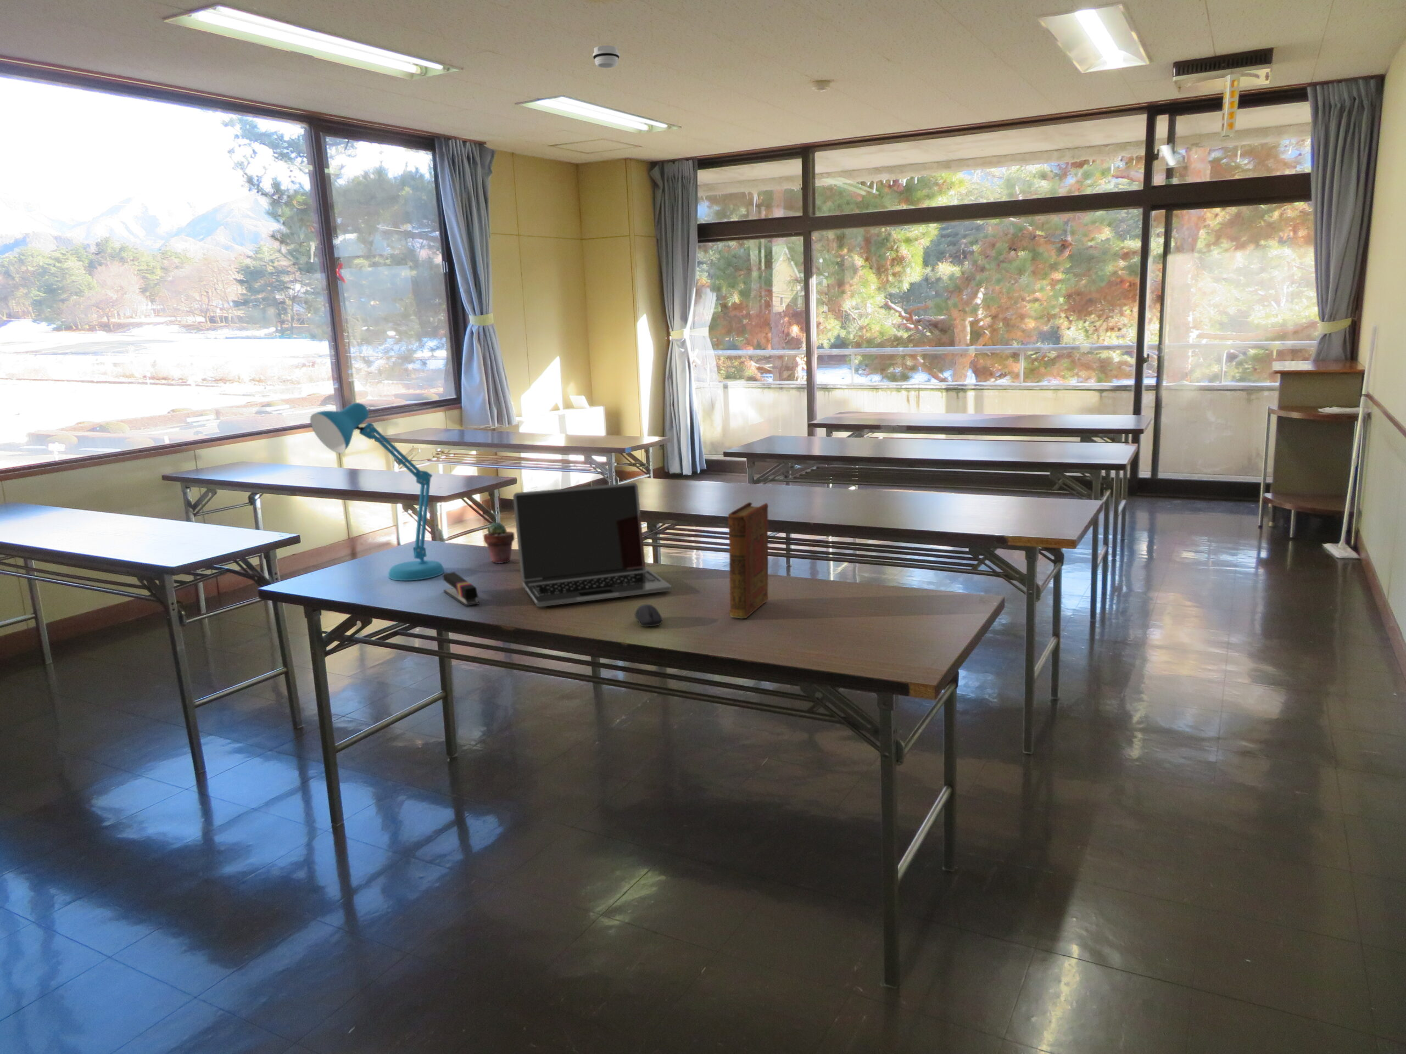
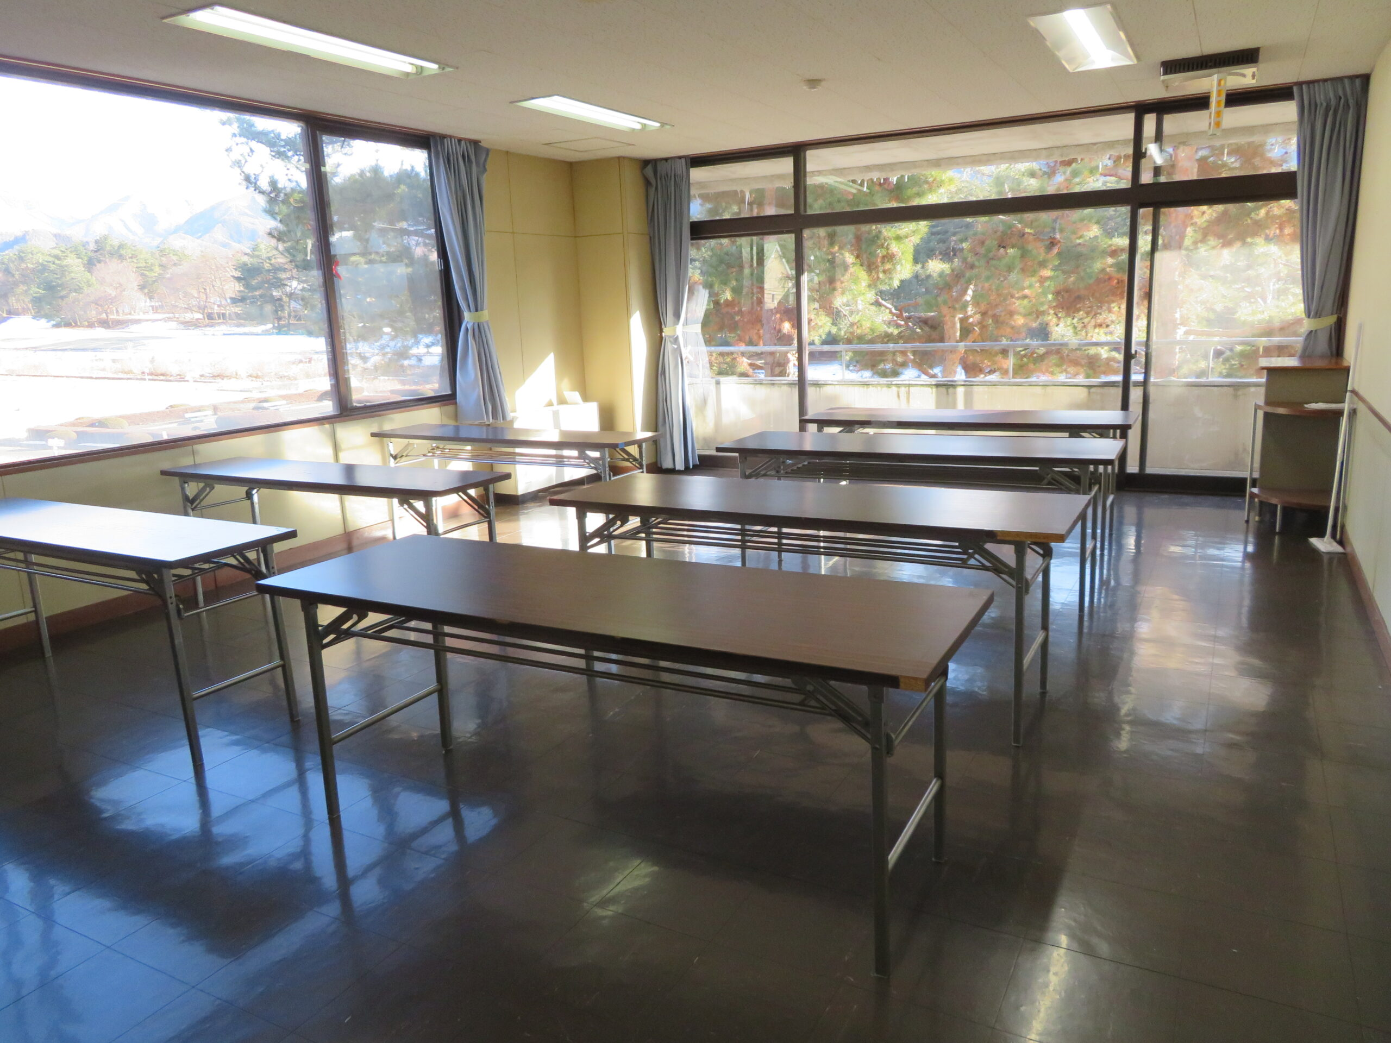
- smoke detector [592,45,620,69]
- stapler [442,571,480,607]
- computer mouse [633,603,663,628]
- book [727,502,769,619]
- laptop [513,482,672,608]
- desk lamp [310,402,444,581]
- potted succulent [484,521,515,564]
